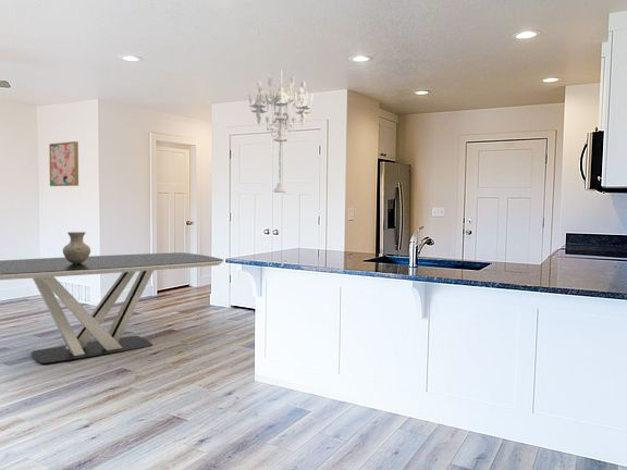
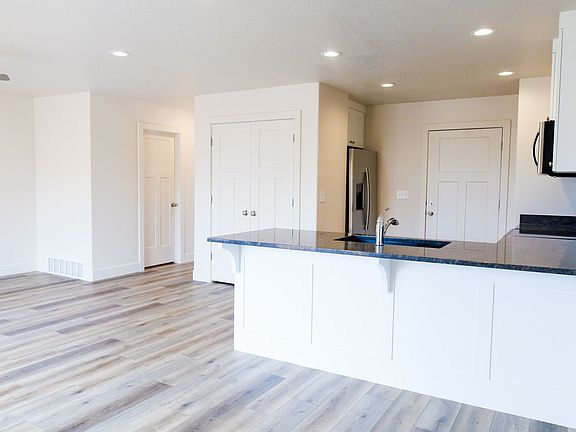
- dining table [0,251,224,364]
- wall art [48,140,79,187]
- vase [62,231,91,264]
- chandelier [247,69,315,194]
